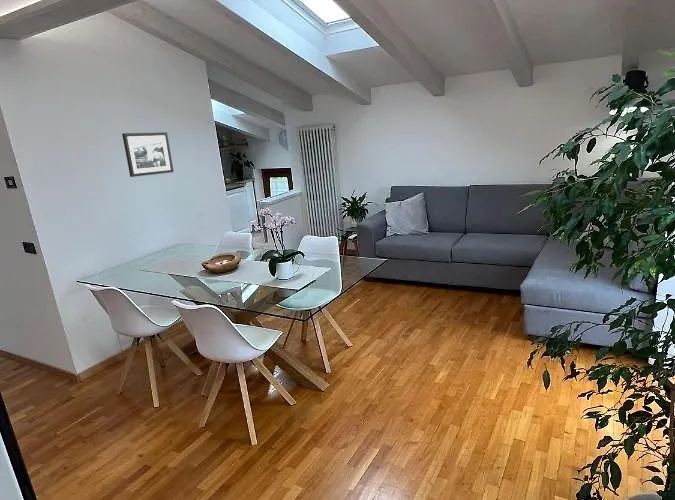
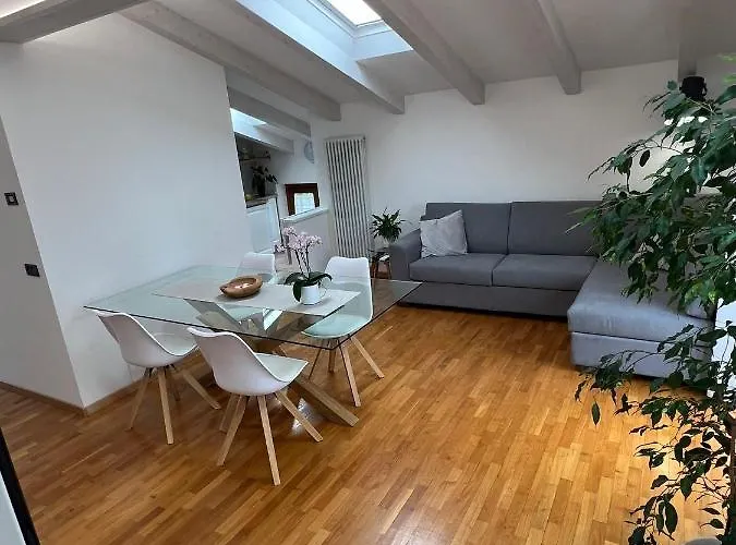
- picture frame [121,131,174,178]
